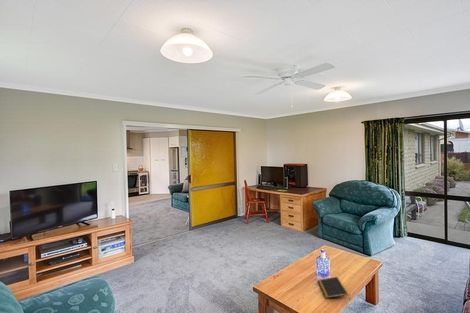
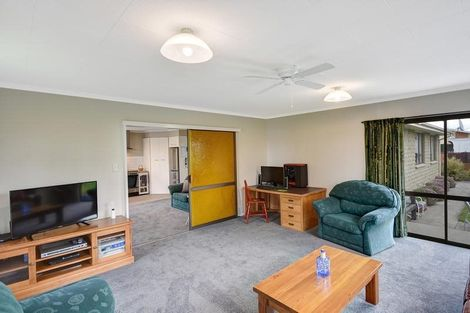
- notepad [316,276,349,299]
